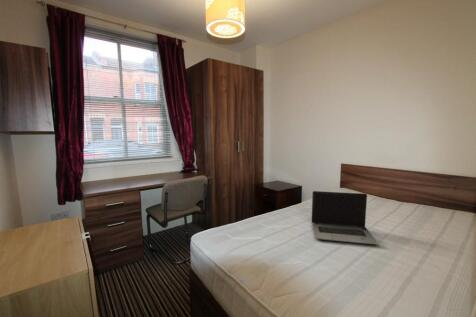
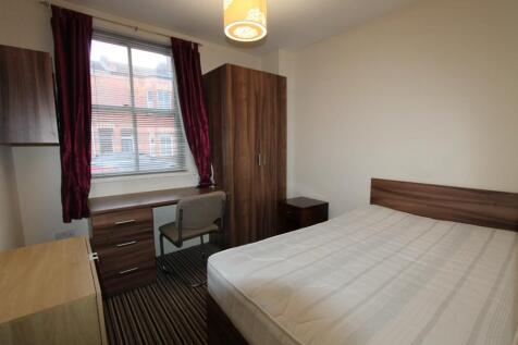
- laptop computer [311,190,379,246]
